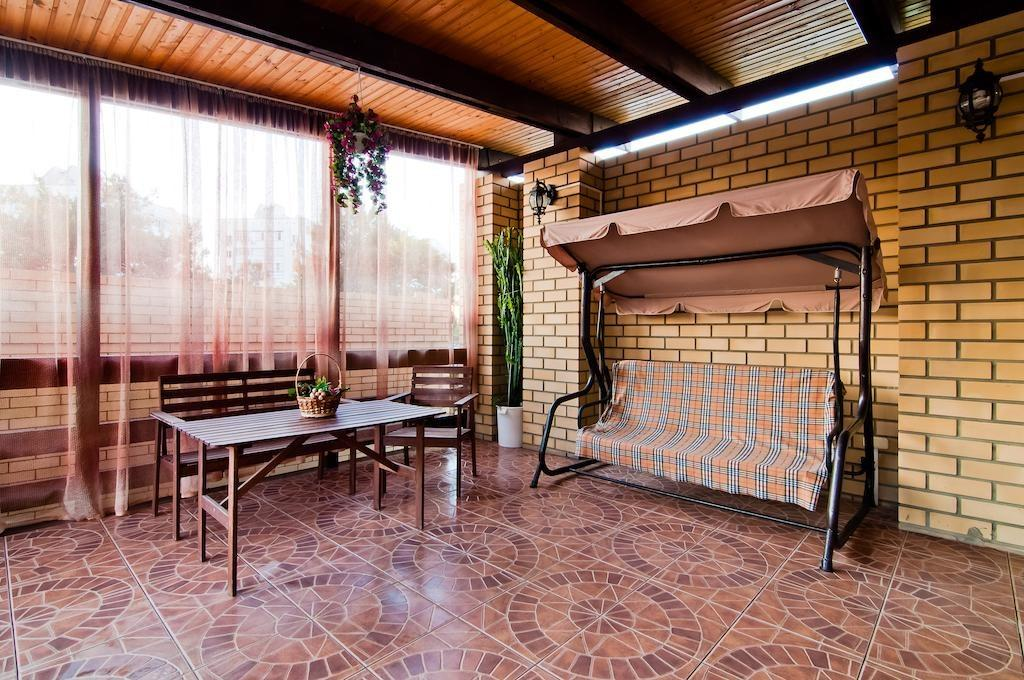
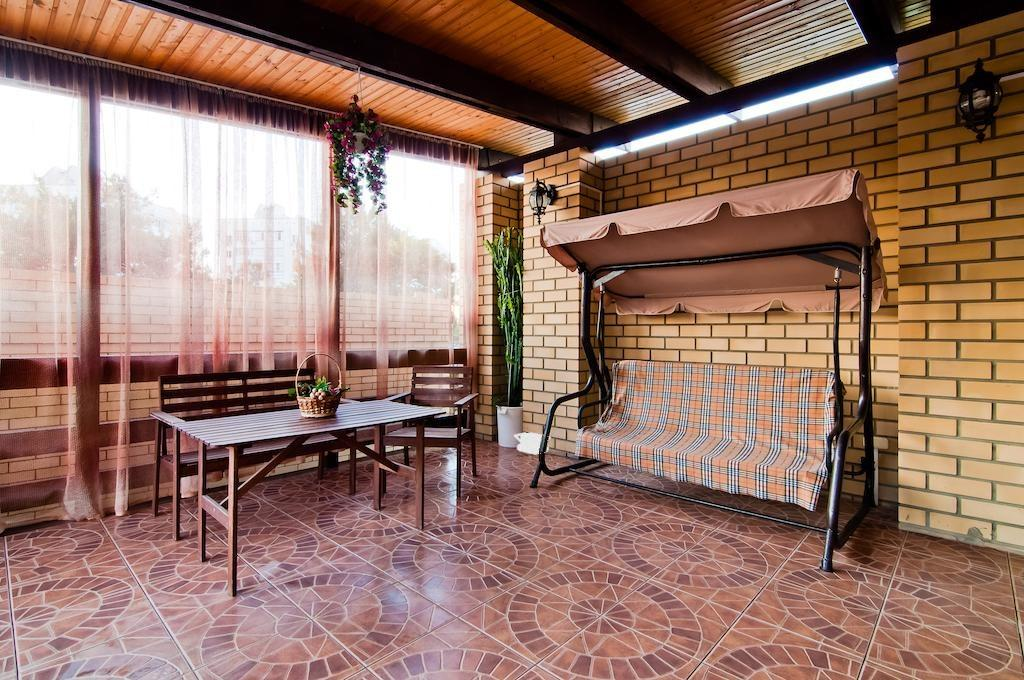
+ watering can [513,431,552,456]
